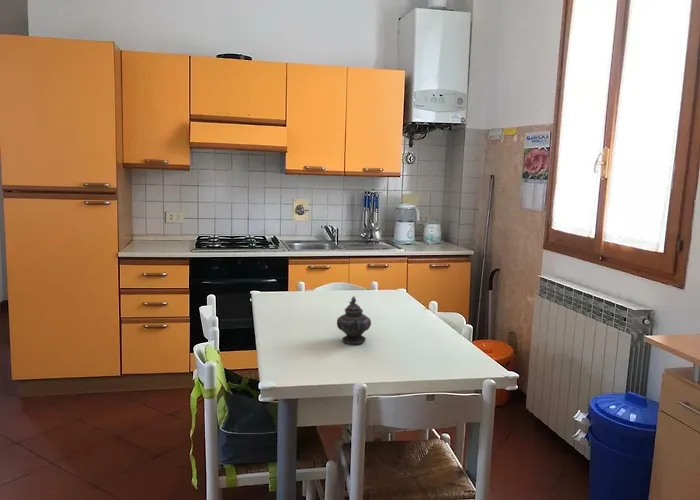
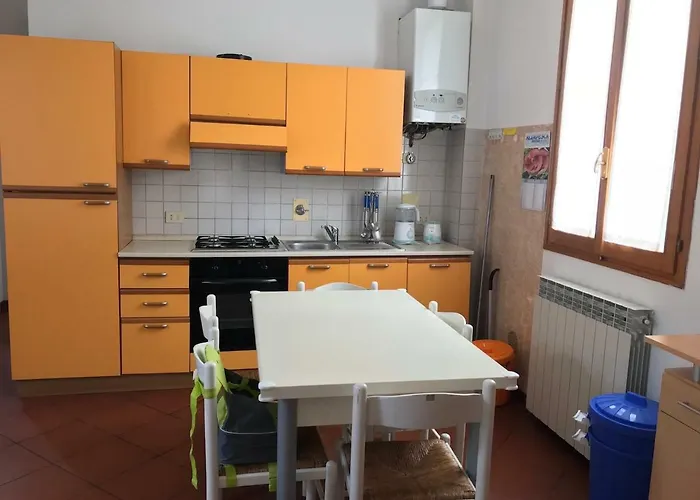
- teapot [336,295,372,345]
